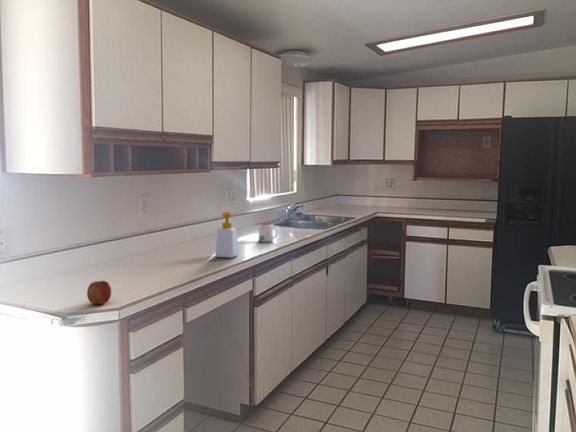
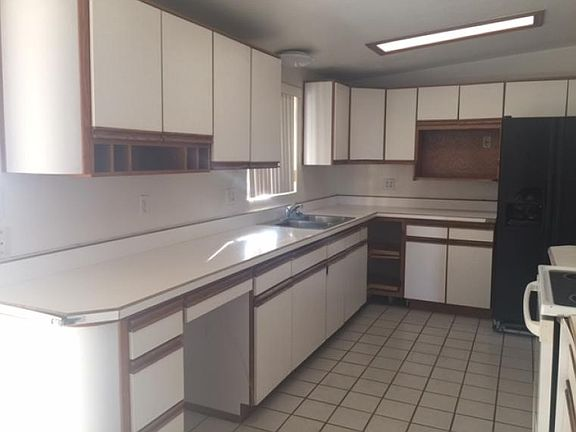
- mug [258,222,279,243]
- fruit [86,280,112,305]
- soap bottle [214,211,239,259]
